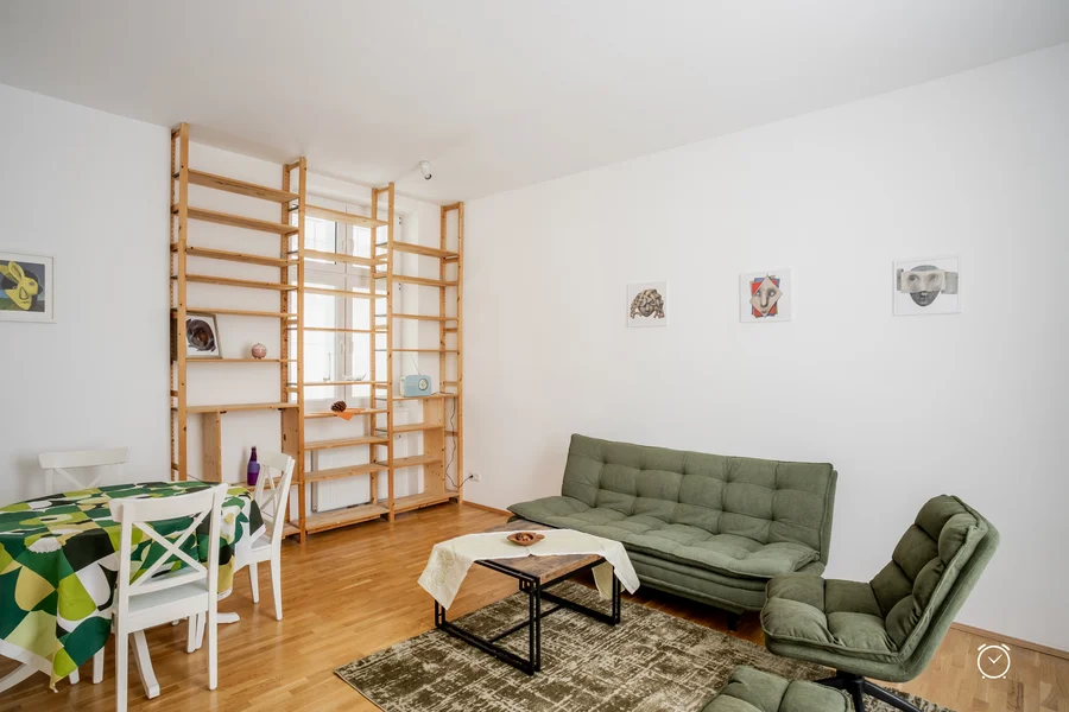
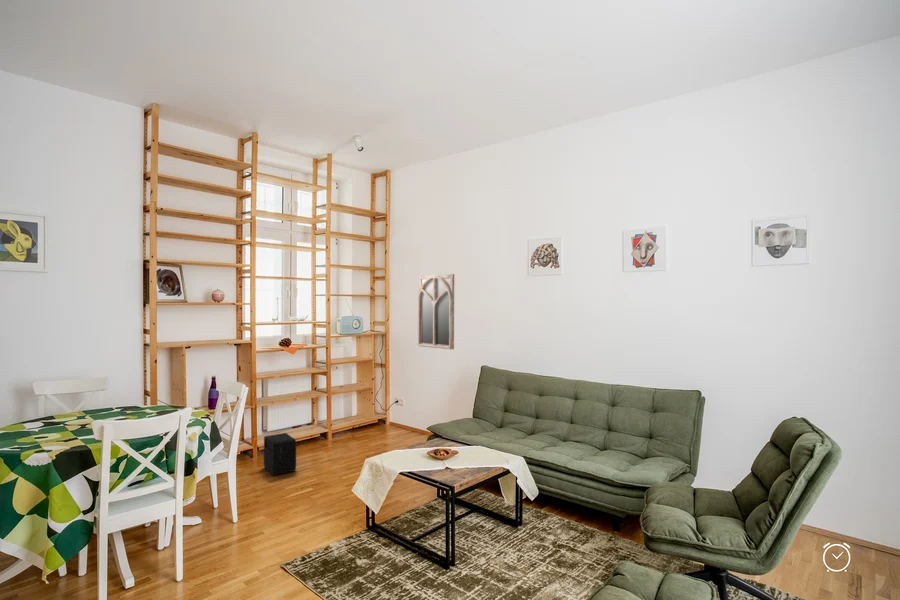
+ air purifier [263,432,297,477]
+ home mirror [417,273,455,350]
